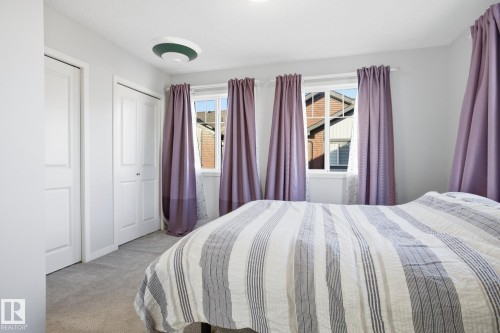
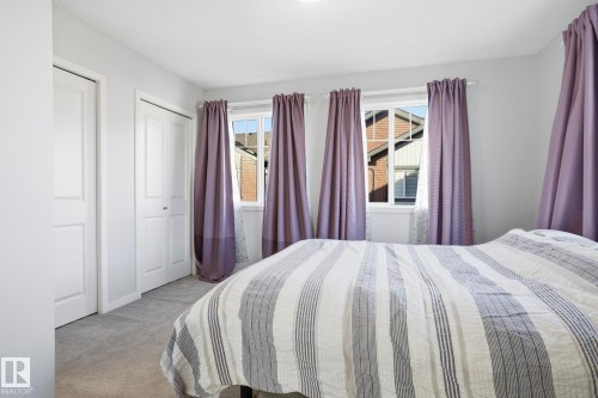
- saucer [147,36,202,65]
